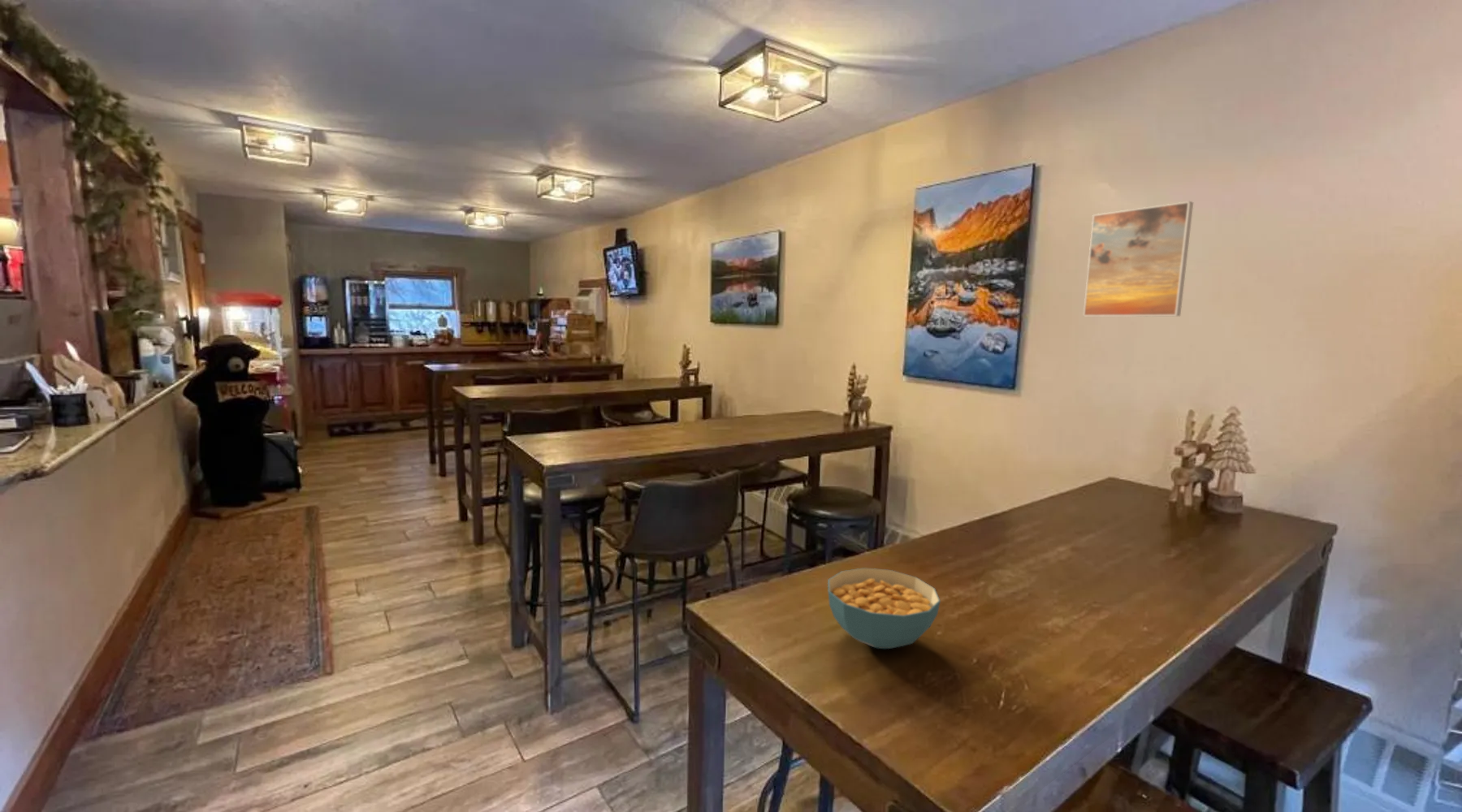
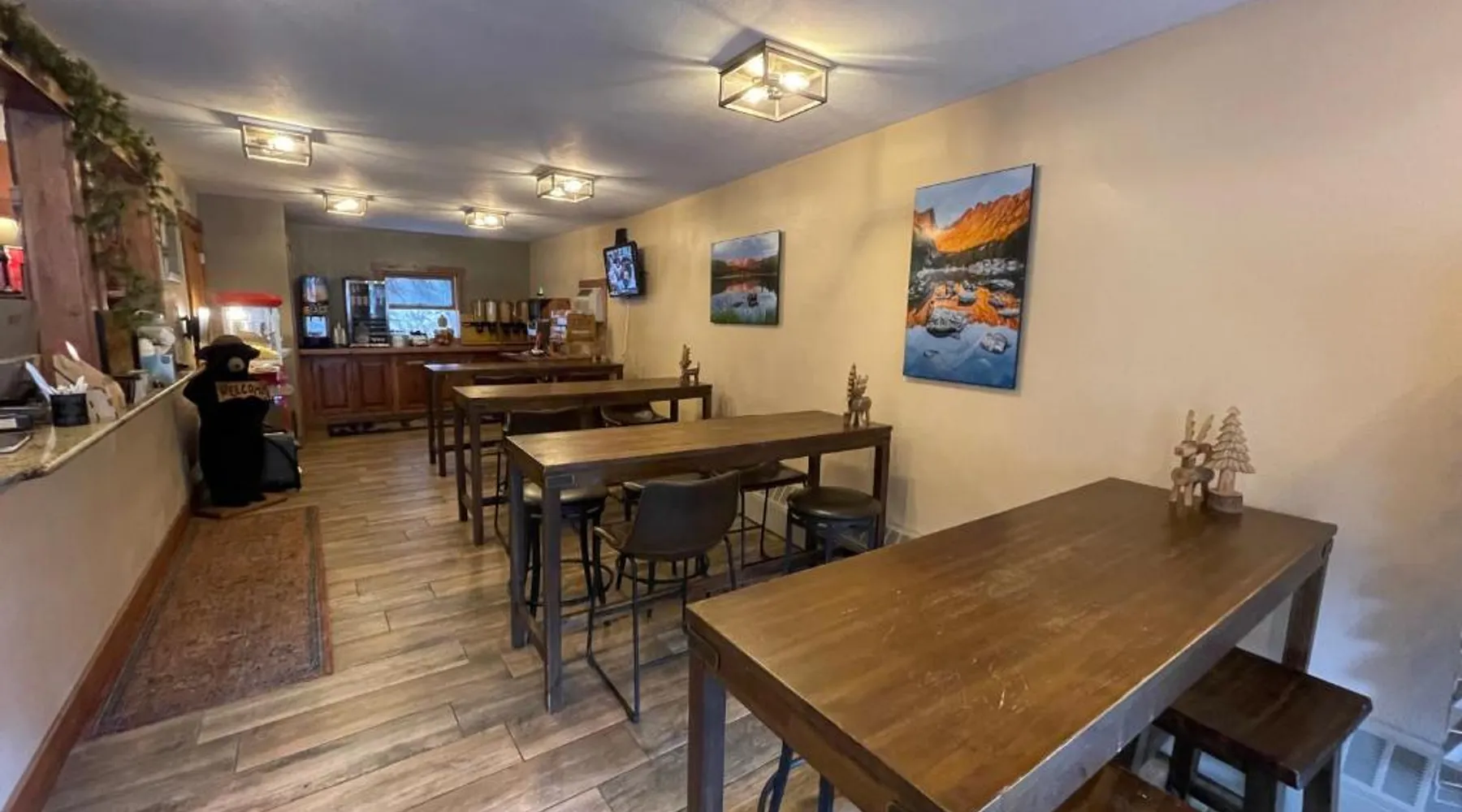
- cereal bowl [827,568,941,650]
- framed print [1083,201,1194,317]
